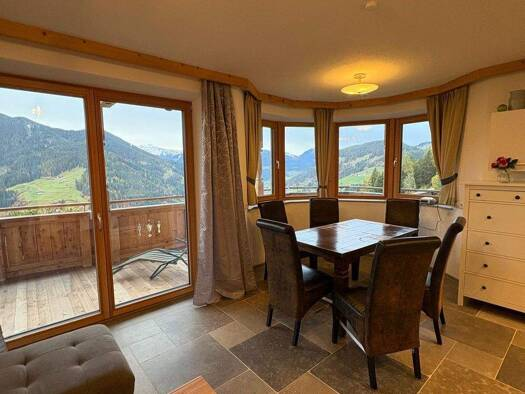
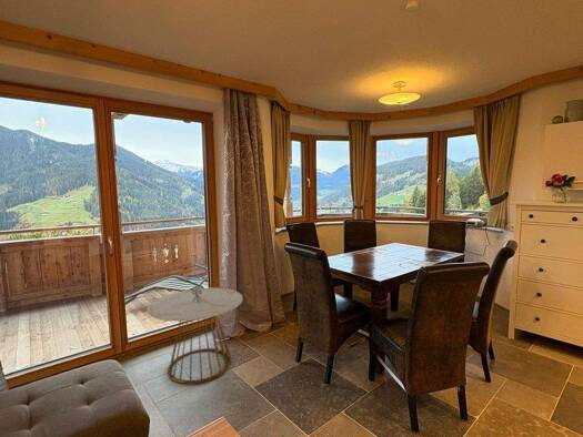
+ side table [147,285,243,386]
